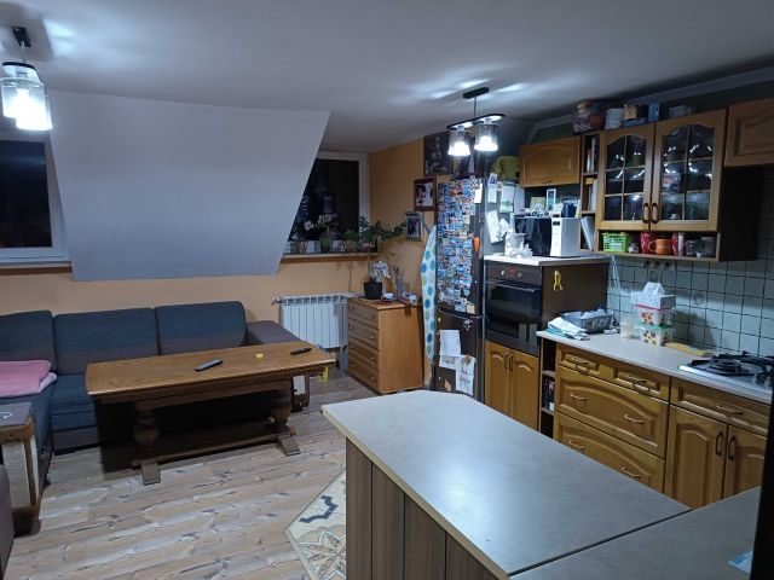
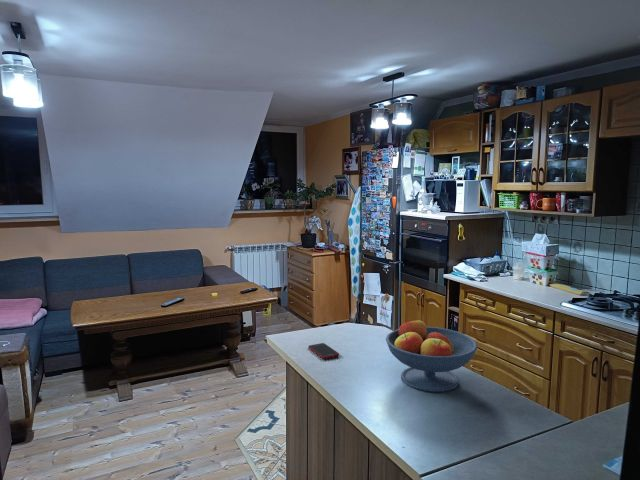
+ cell phone [307,342,340,360]
+ fruit bowl [385,318,479,393]
